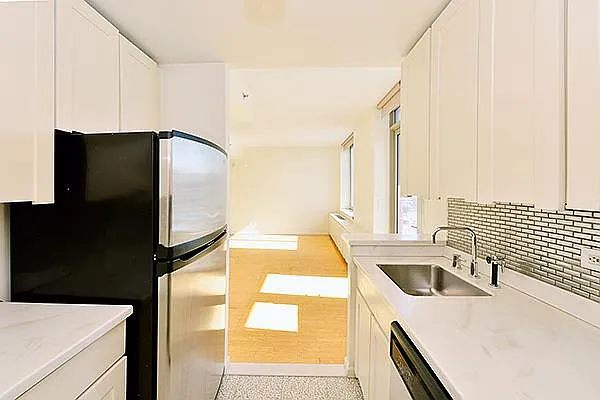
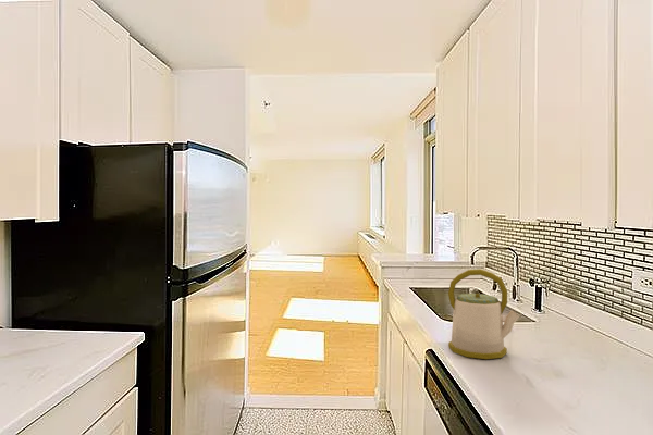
+ kettle [447,268,520,360]
